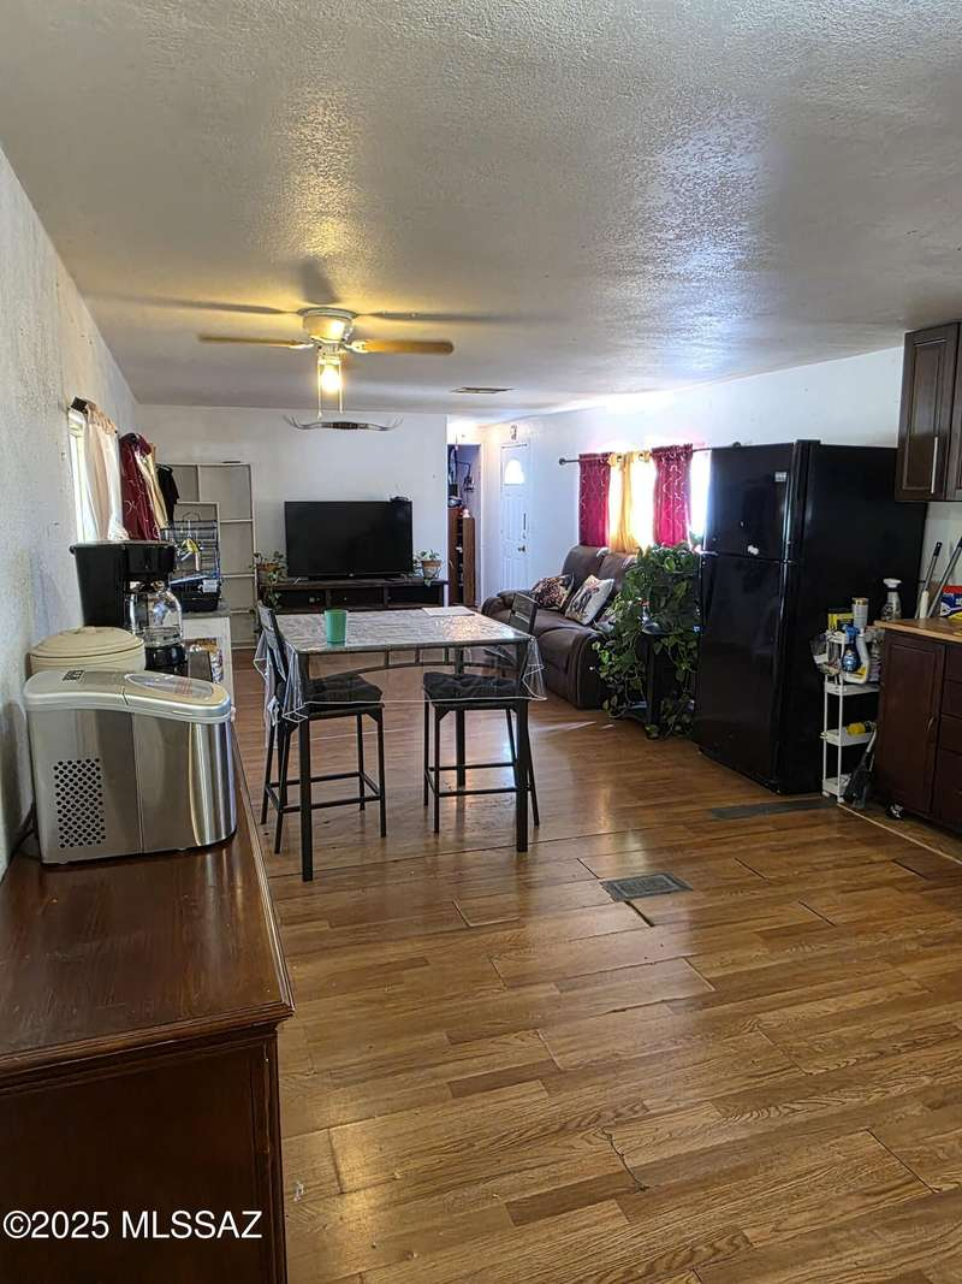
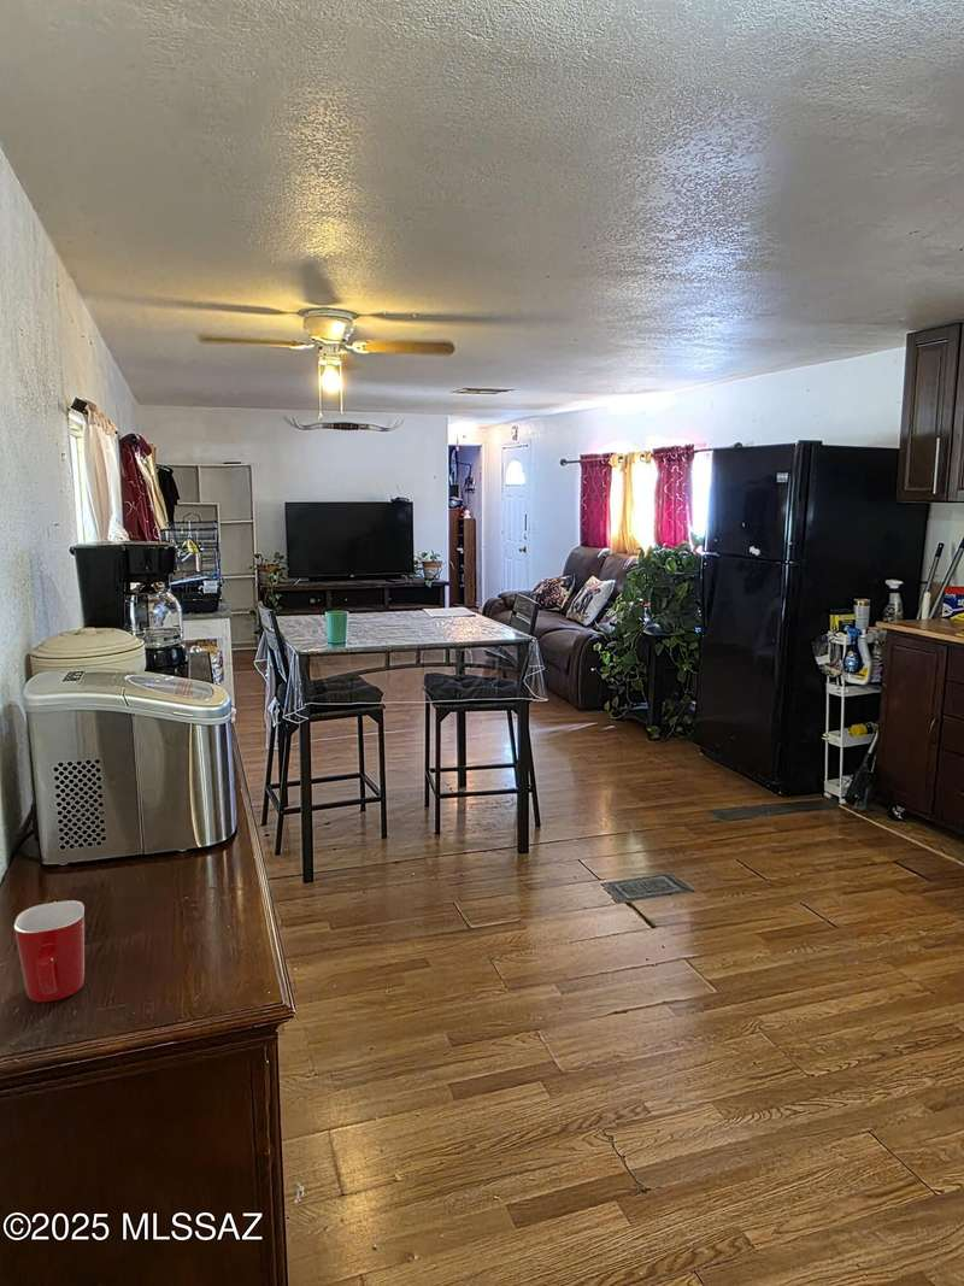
+ mug [13,899,86,1003]
